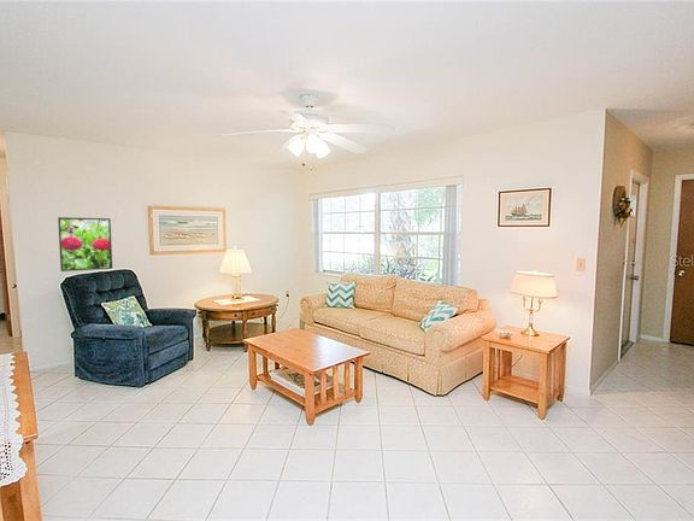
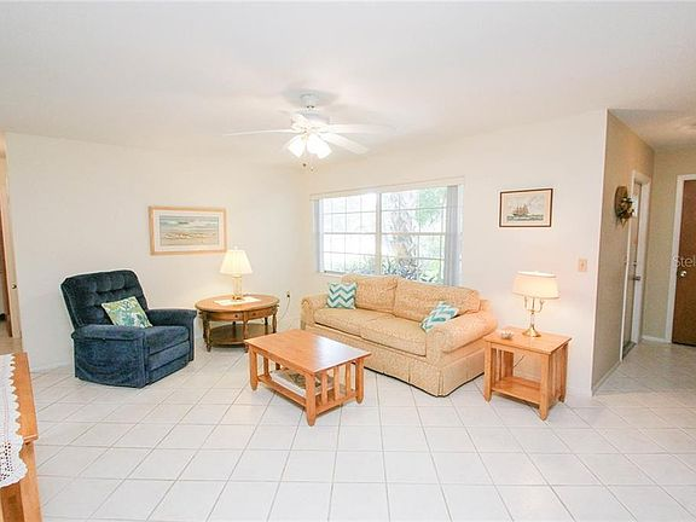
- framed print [57,216,113,273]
